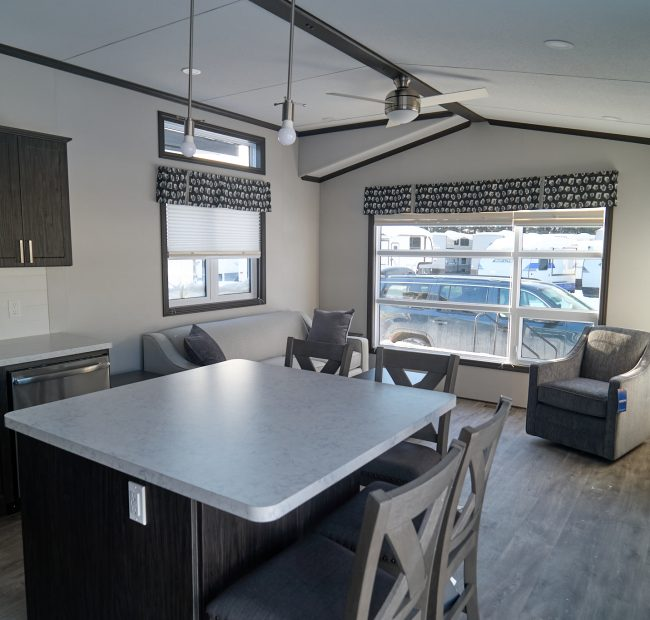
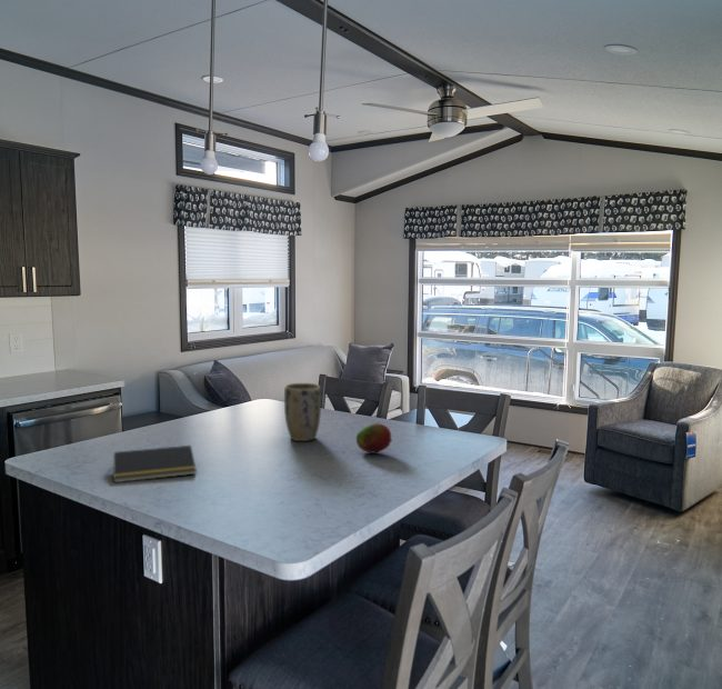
+ fruit [355,422,393,453]
+ plant pot [283,382,322,442]
+ notepad [111,445,198,483]
